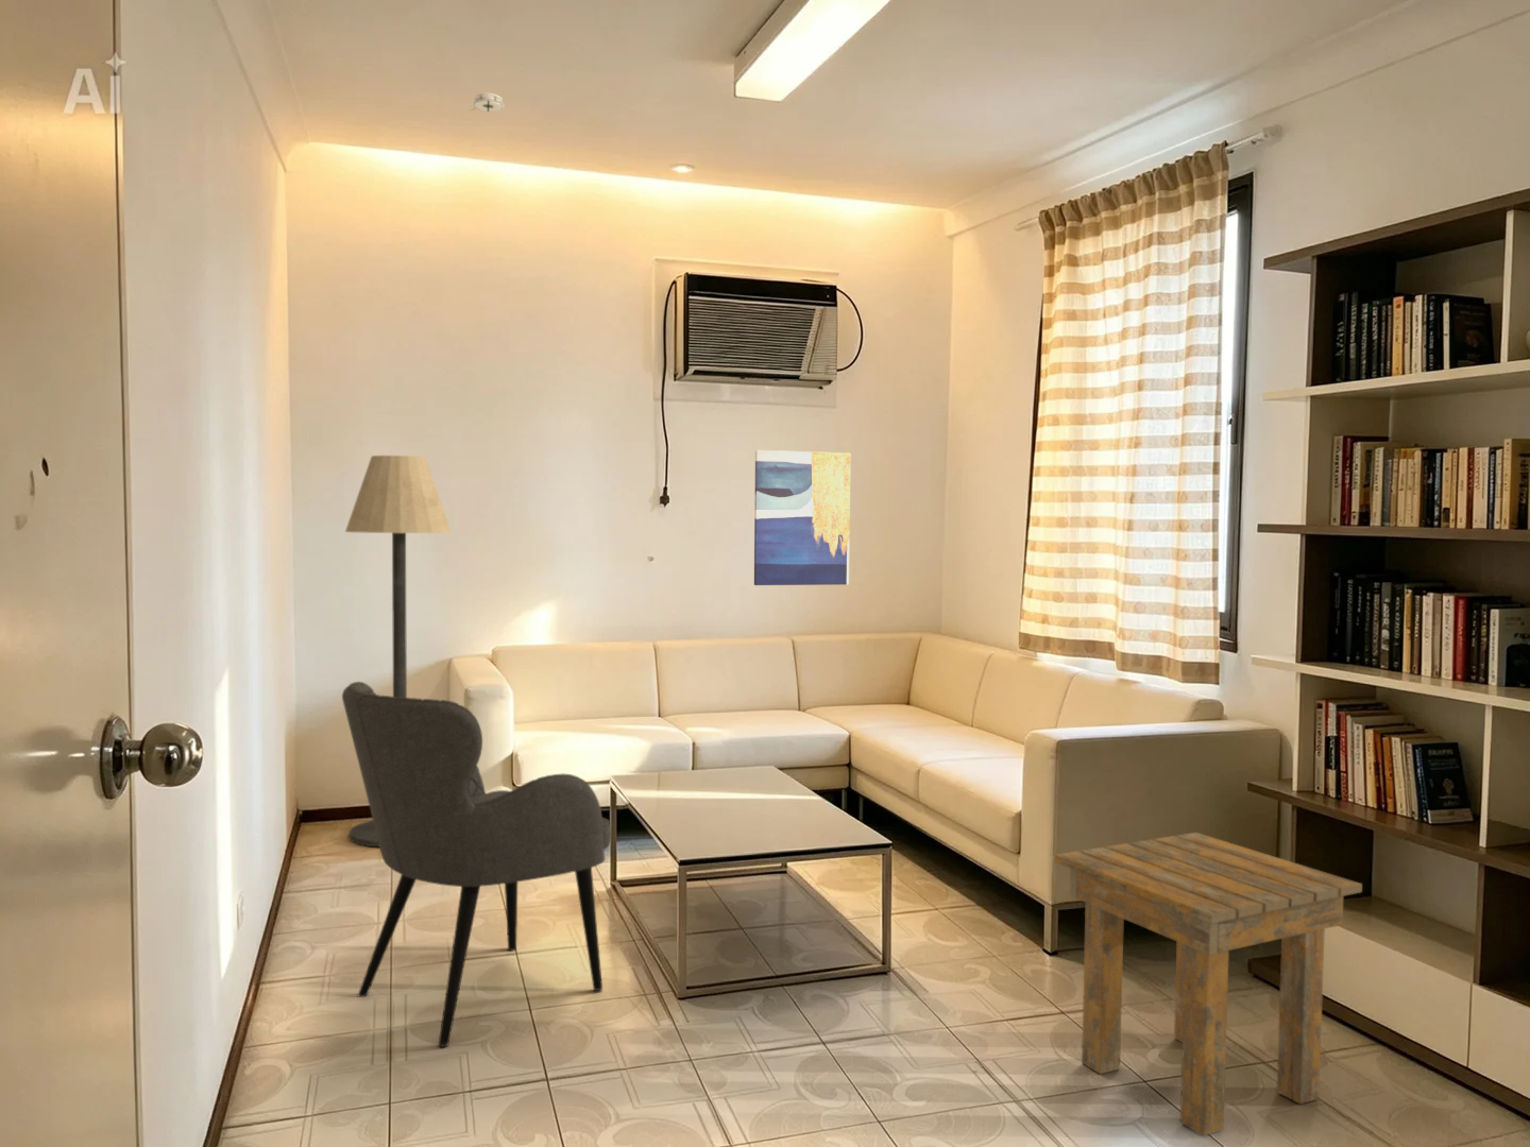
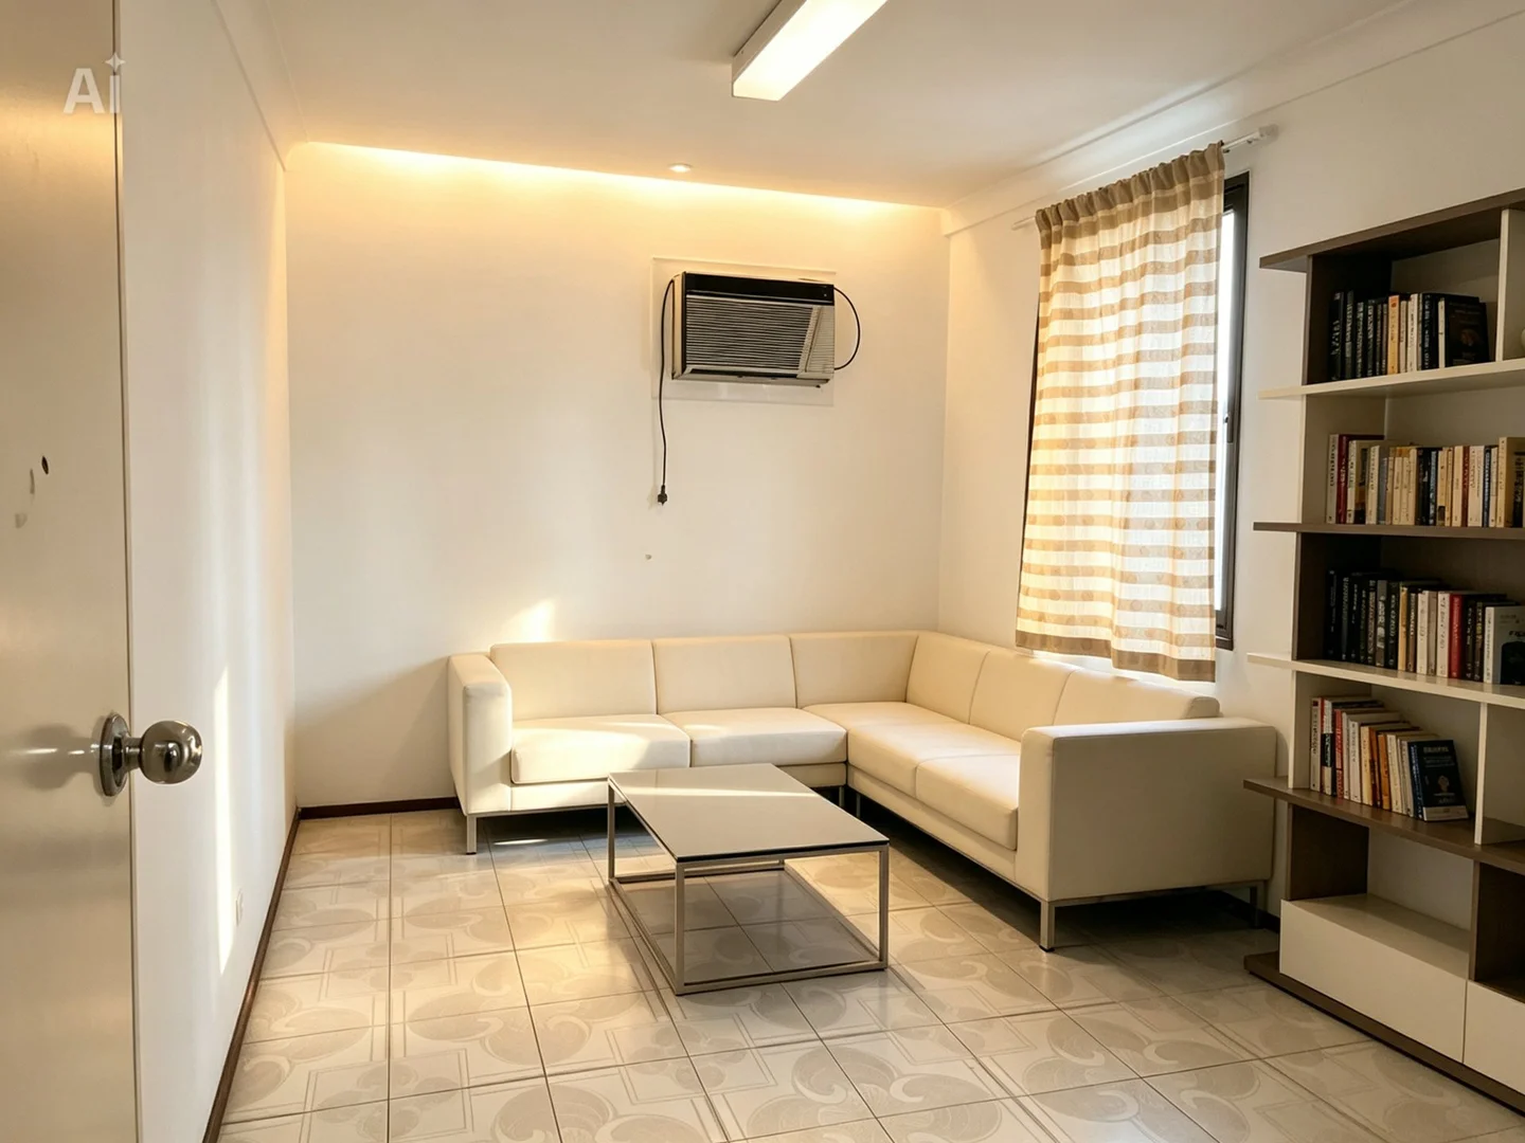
- side table [1054,831,1364,1137]
- smoke detector [470,93,506,112]
- wall art [753,449,851,587]
- armchair [341,681,612,1048]
- floor lamp [345,454,453,847]
